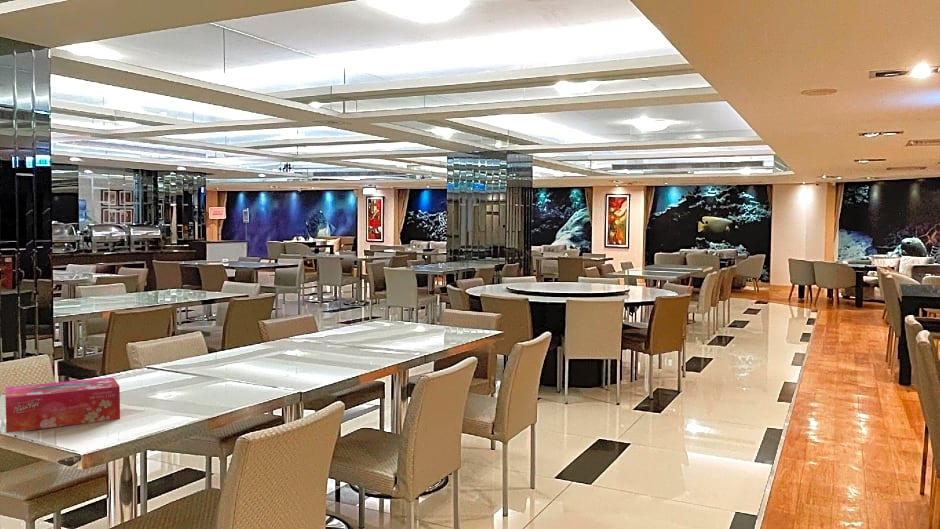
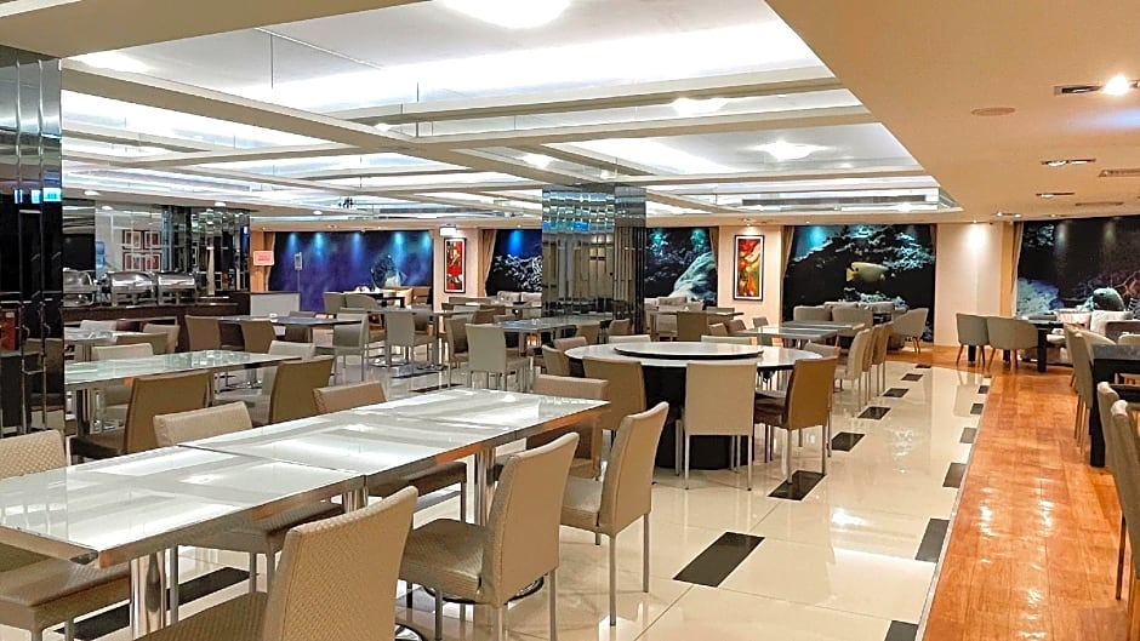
- tissue box [4,376,121,434]
